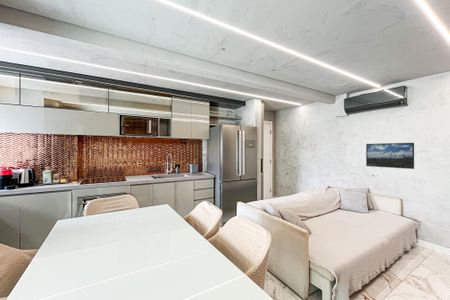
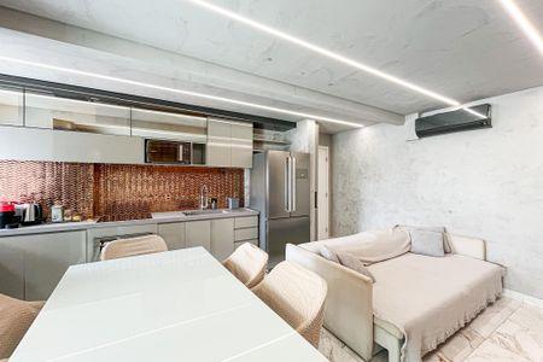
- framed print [365,142,415,170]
